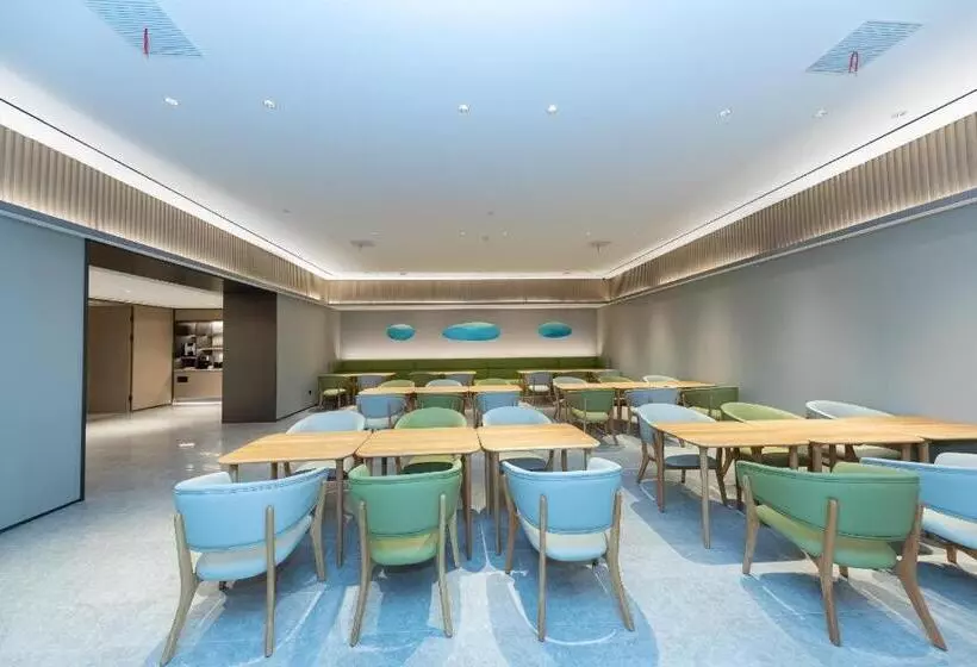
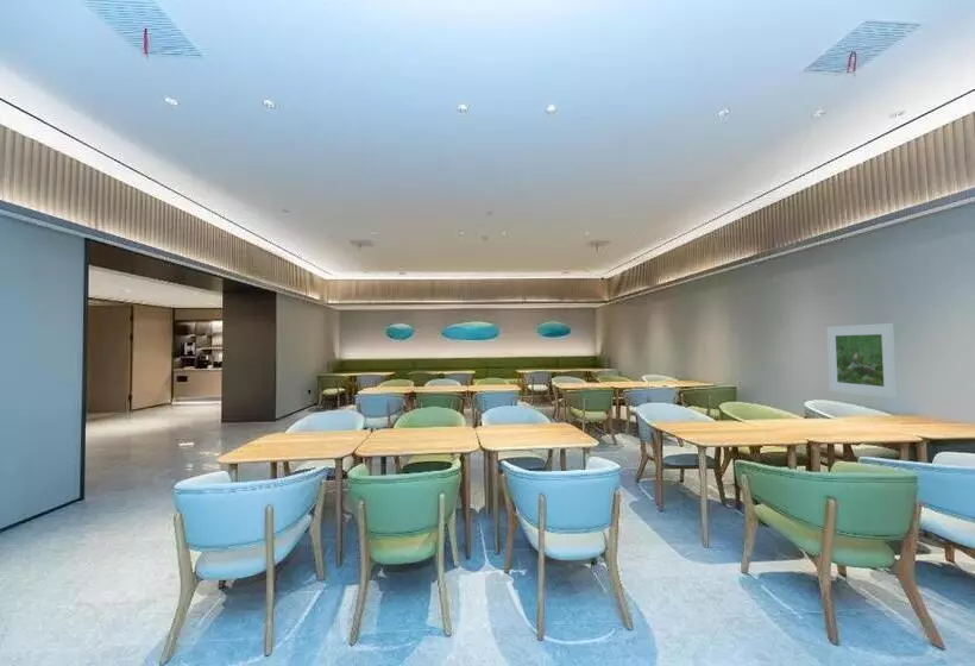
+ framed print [825,322,898,400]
